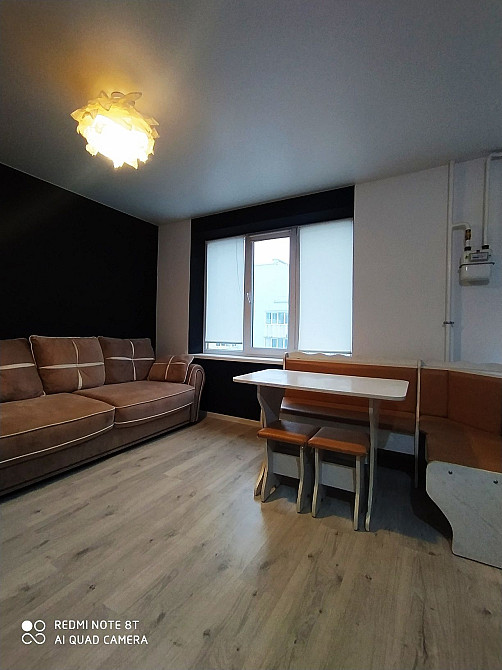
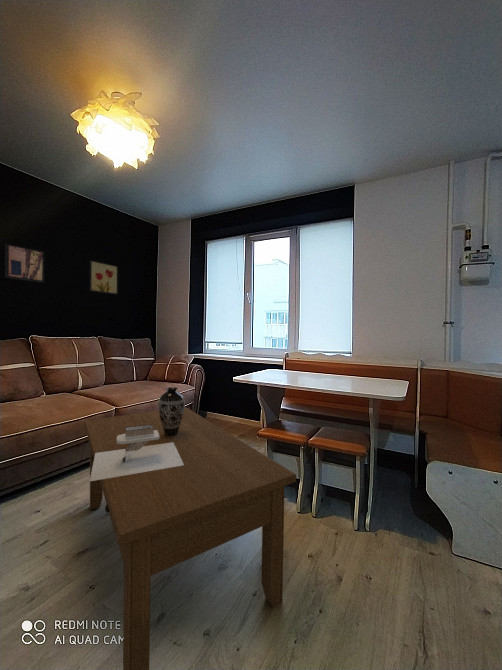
+ coffee table [83,406,297,670]
+ decorative vase [157,386,186,436]
+ wall art [4,242,46,283]
+ wall art [88,259,119,295]
+ books [89,424,184,482]
